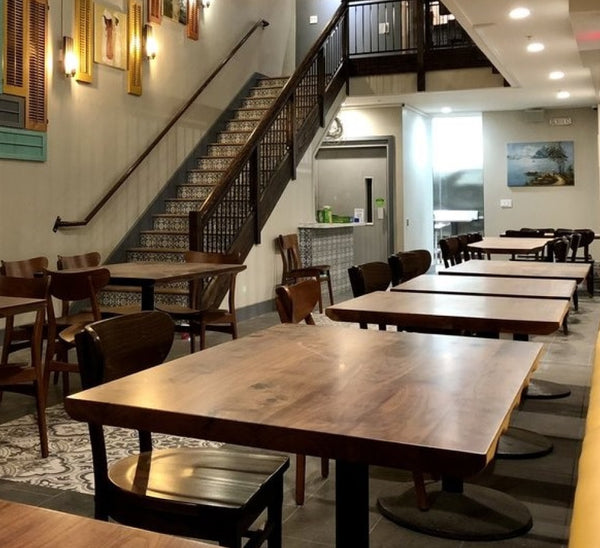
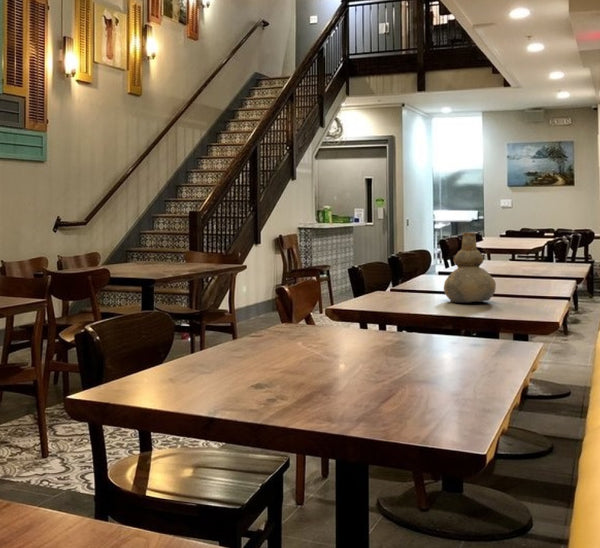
+ vase [443,231,497,304]
